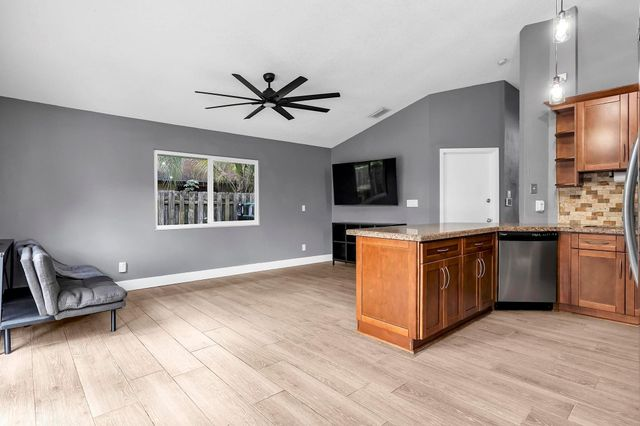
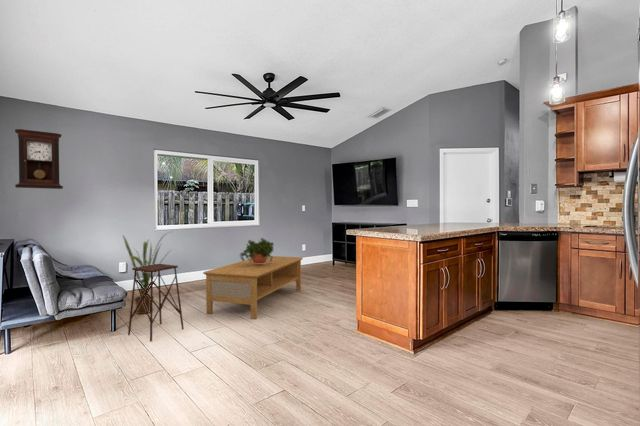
+ coffee table [202,255,304,320]
+ side table [127,263,185,342]
+ pendulum clock [14,128,64,190]
+ house plant [121,231,174,315]
+ potted plant [239,237,275,264]
